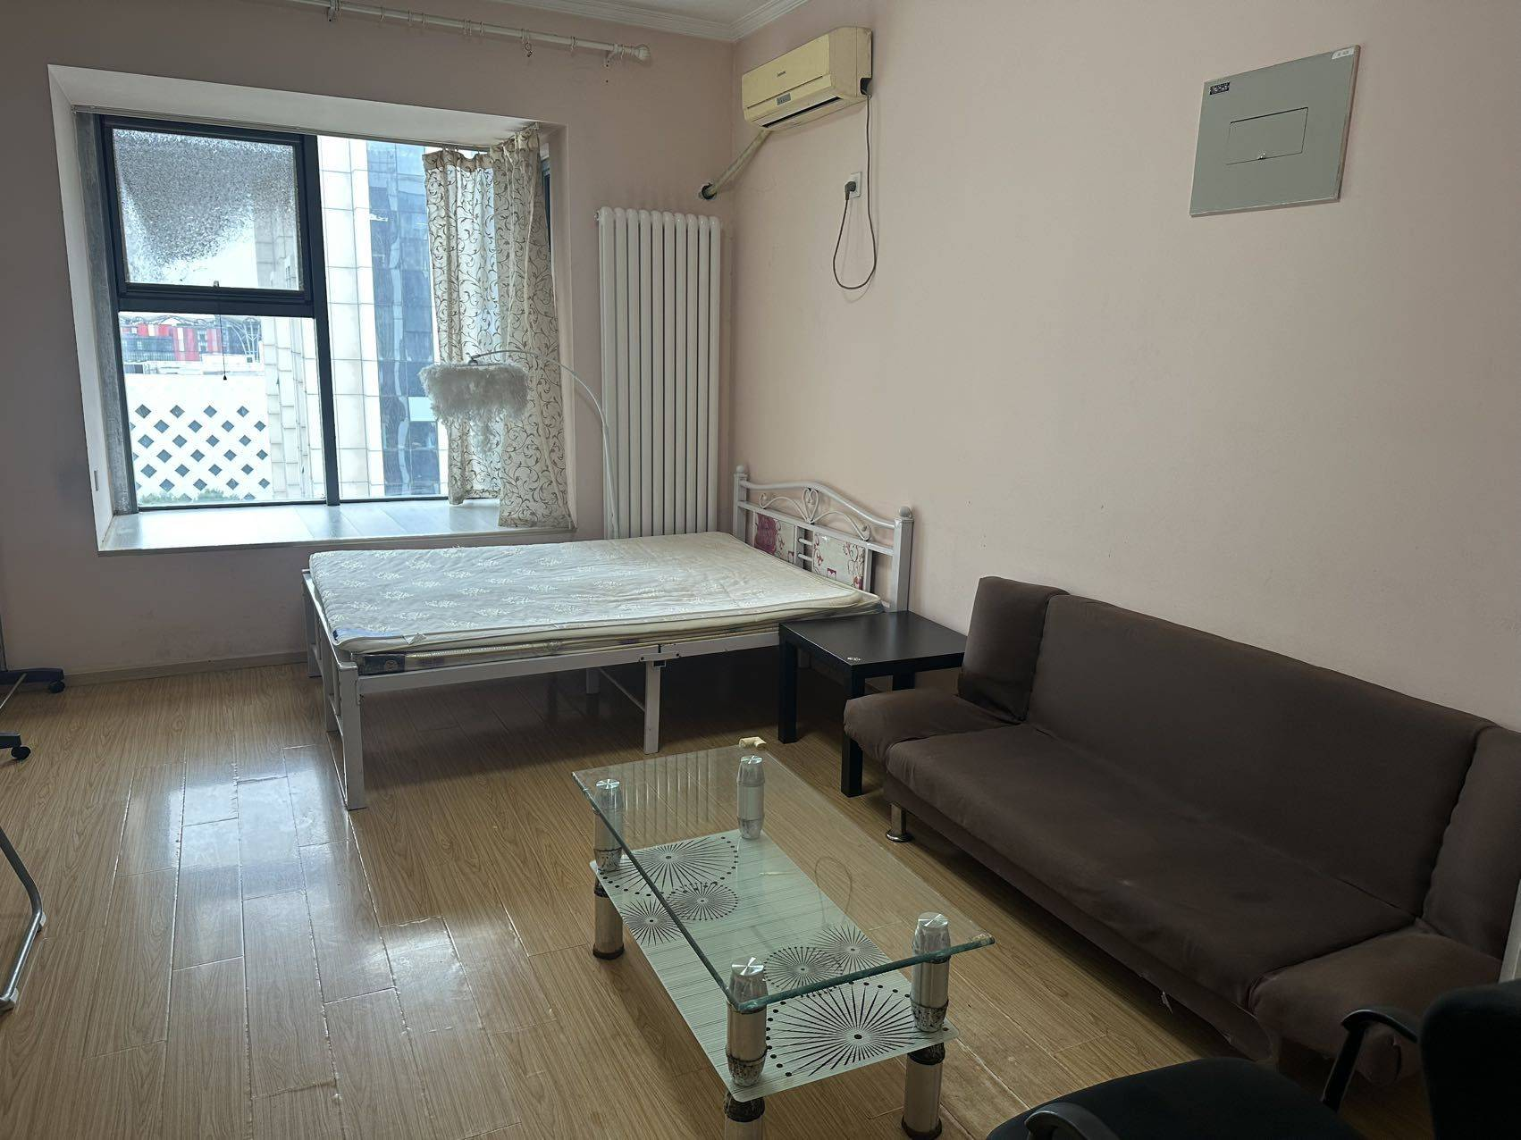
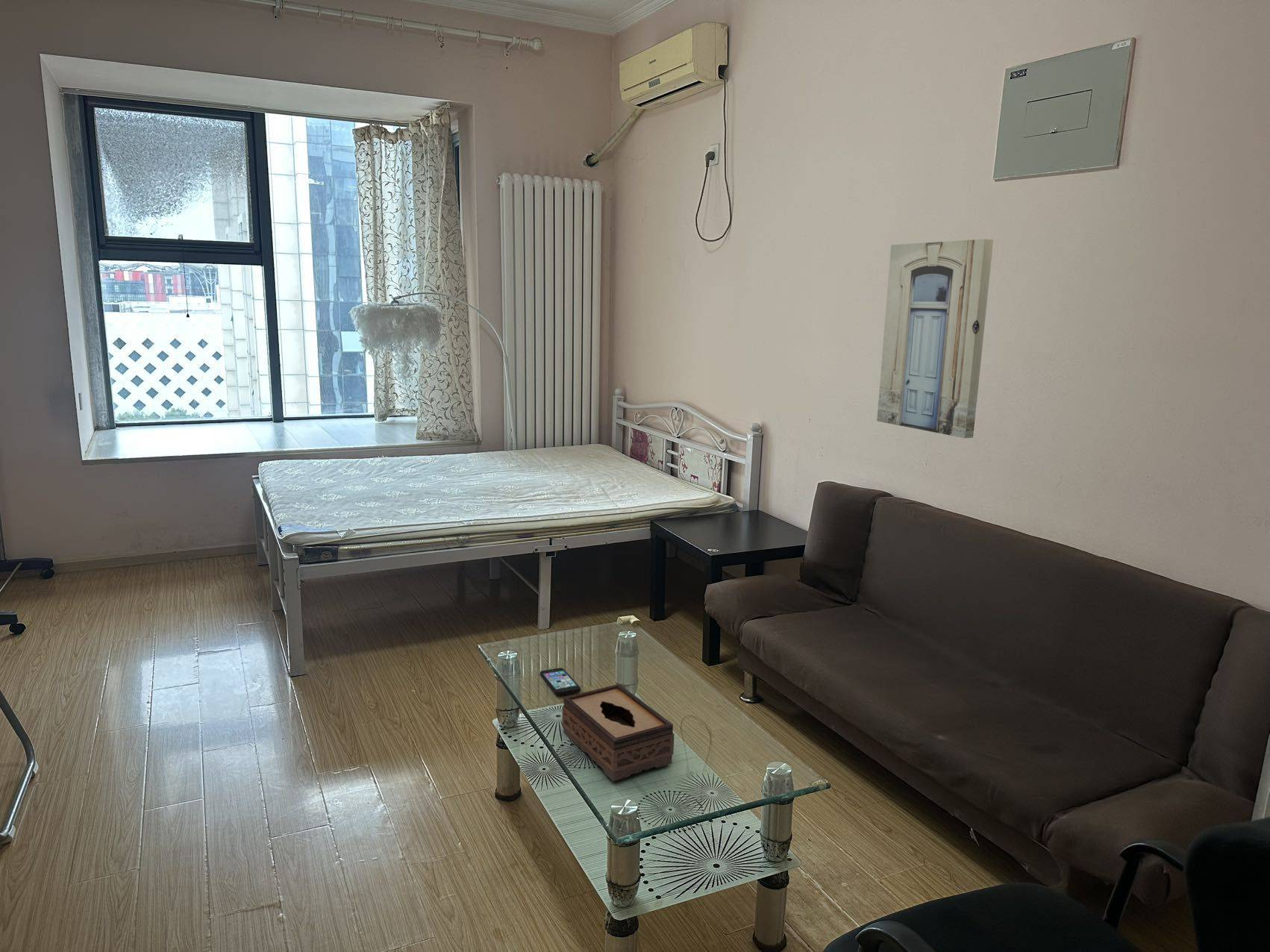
+ smartphone [539,667,581,696]
+ wall art [876,238,994,439]
+ tissue box [562,683,675,782]
